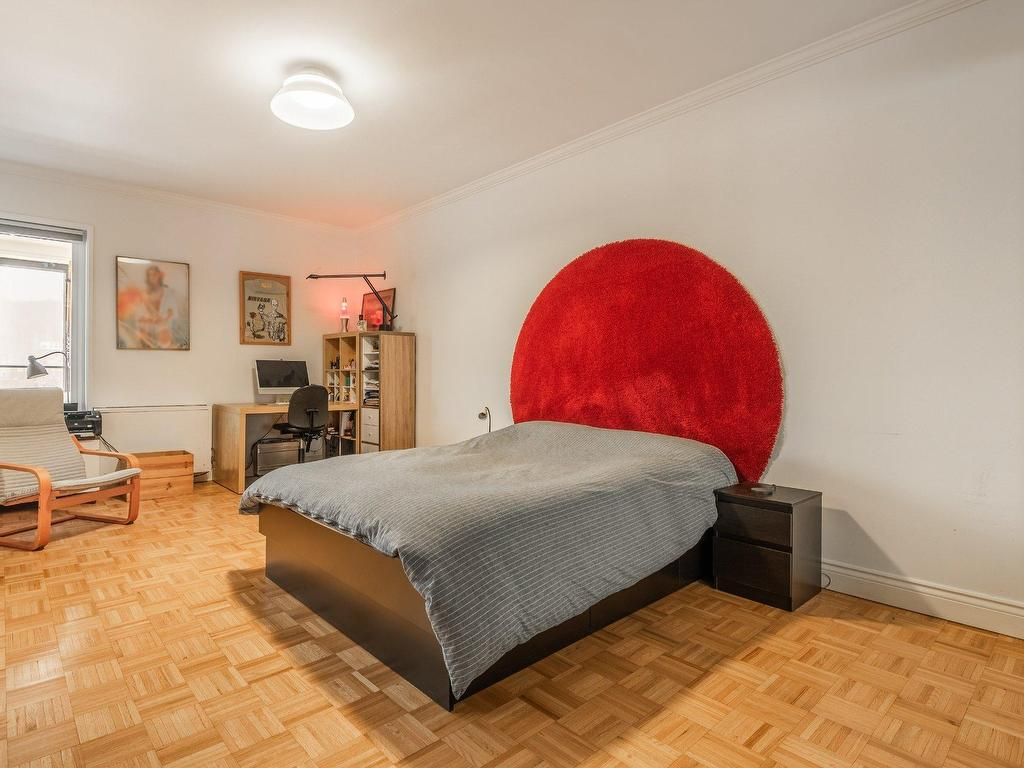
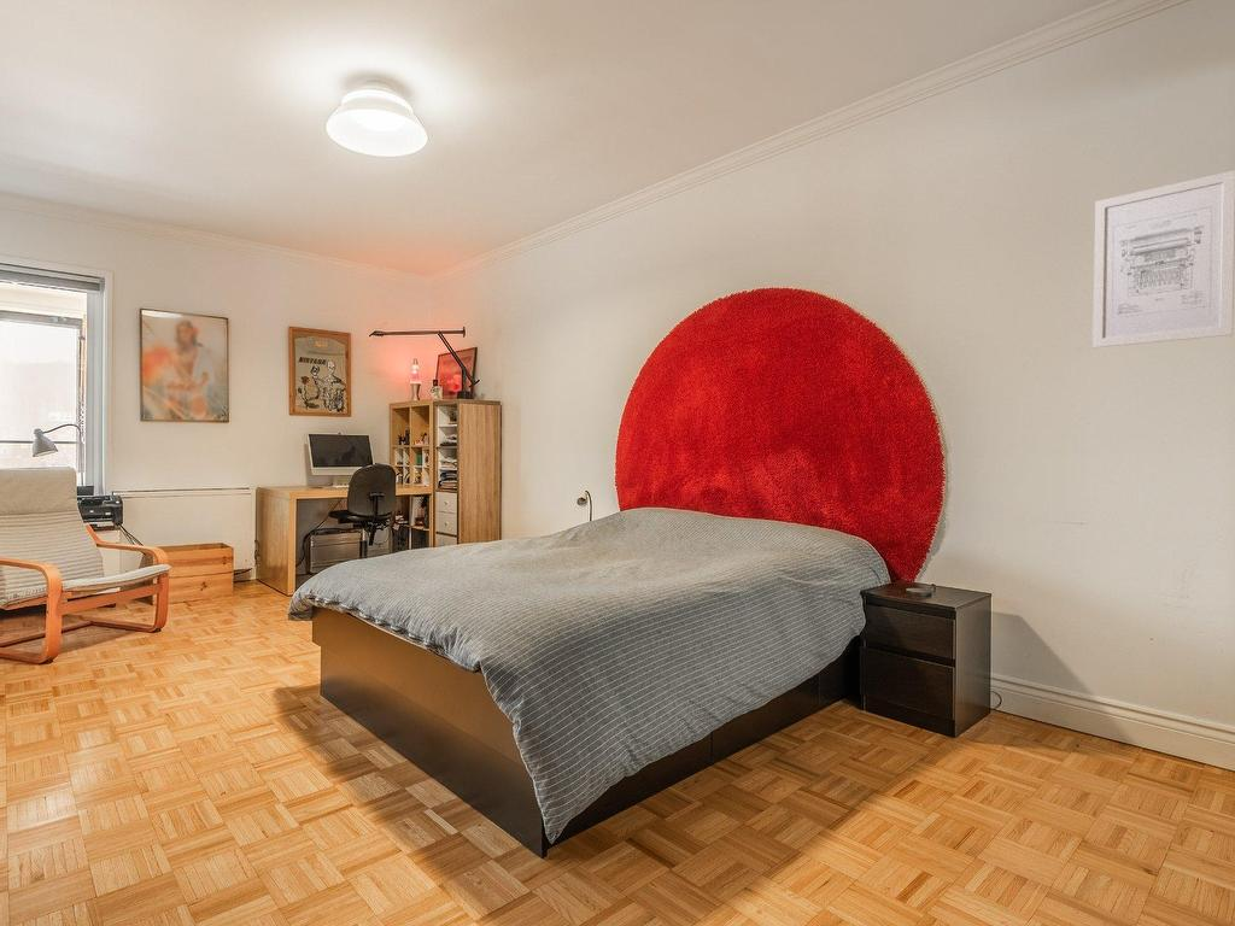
+ wall art [1091,169,1235,348]
